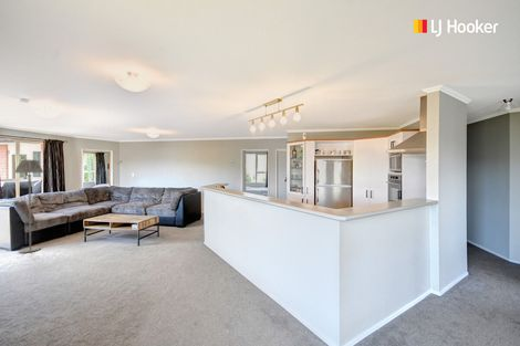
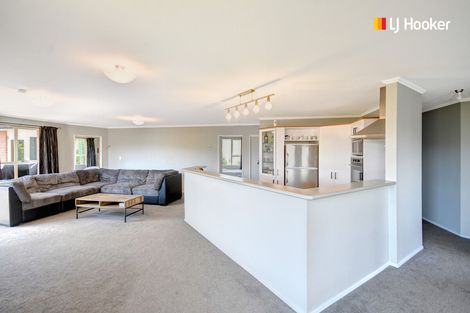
- floor lamp [13,159,44,254]
